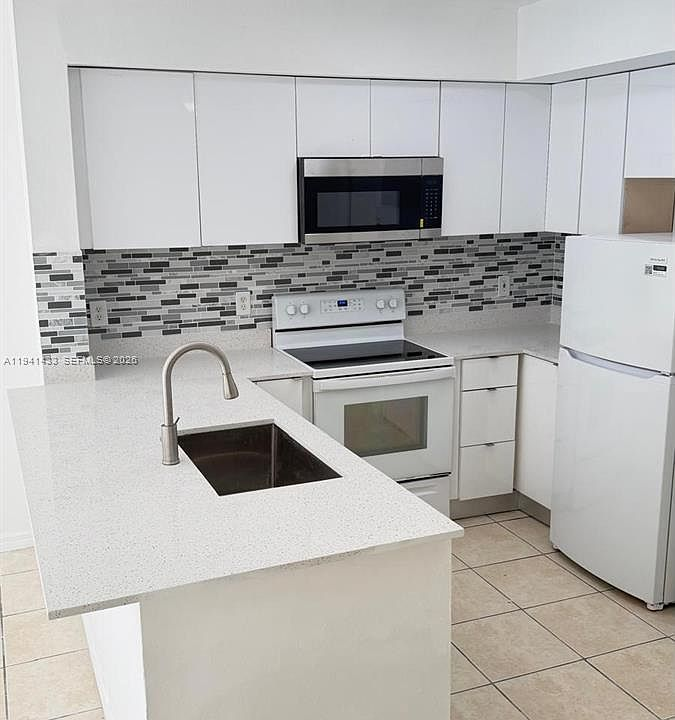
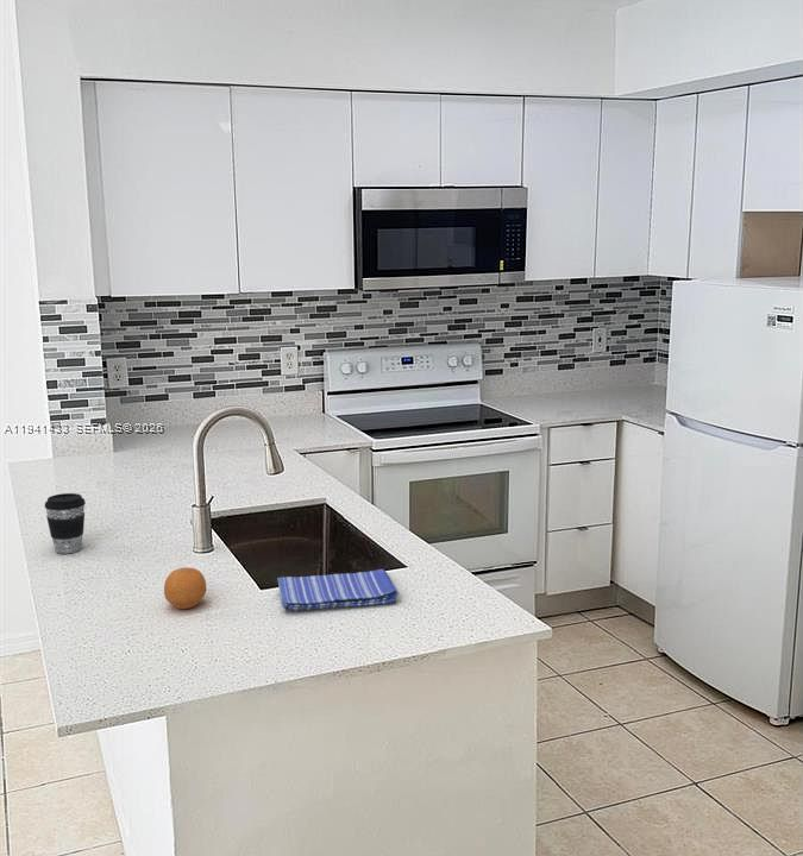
+ fruit [163,566,207,610]
+ dish towel [276,568,400,612]
+ coffee cup [44,492,87,554]
